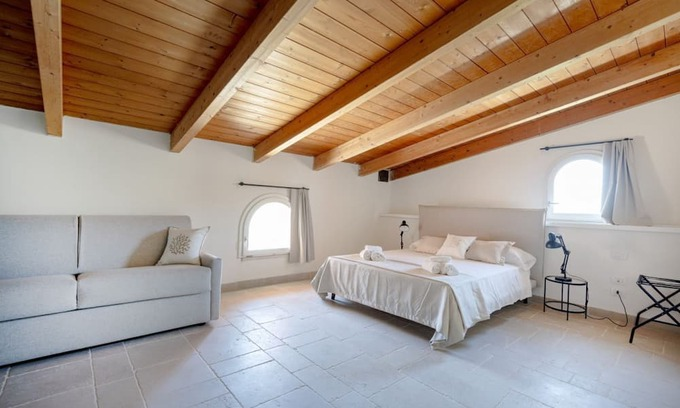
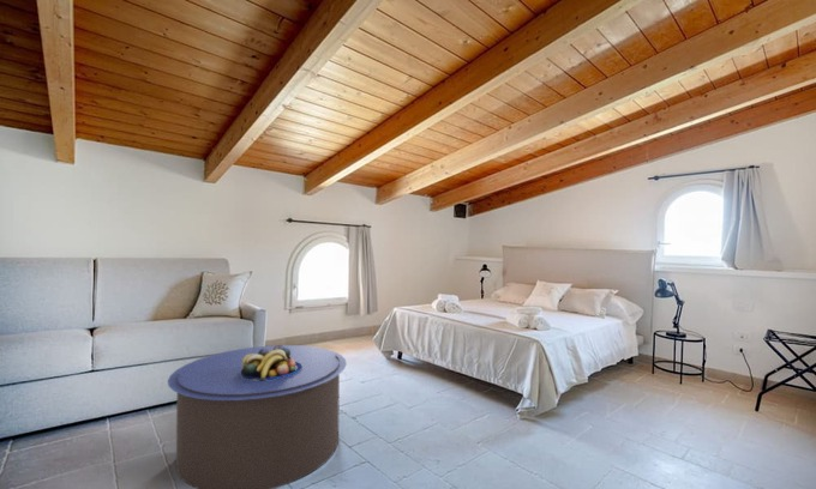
+ coffee table [167,344,348,489]
+ fruit bowl [240,344,302,381]
